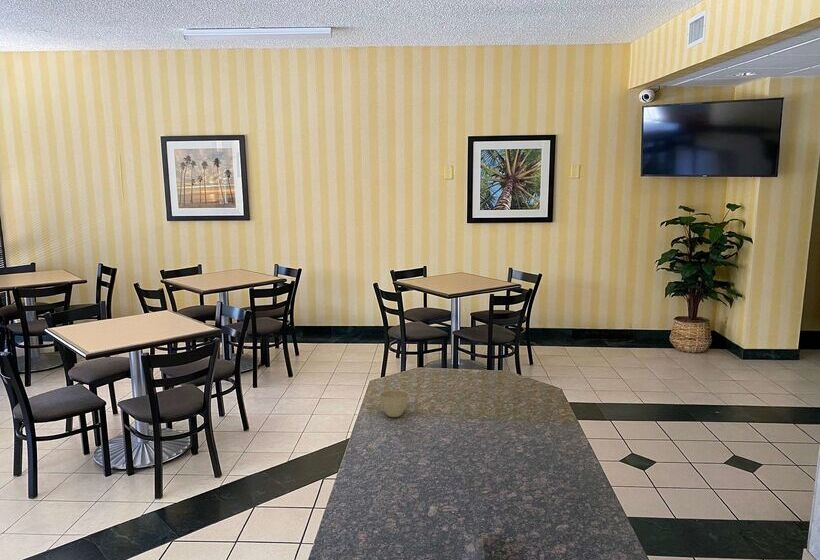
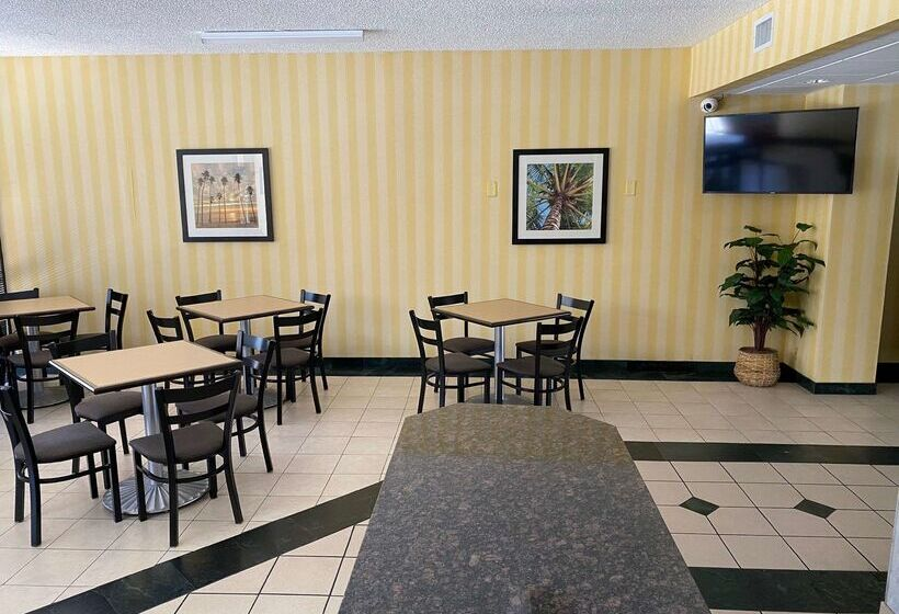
- flower pot [379,389,410,418]
